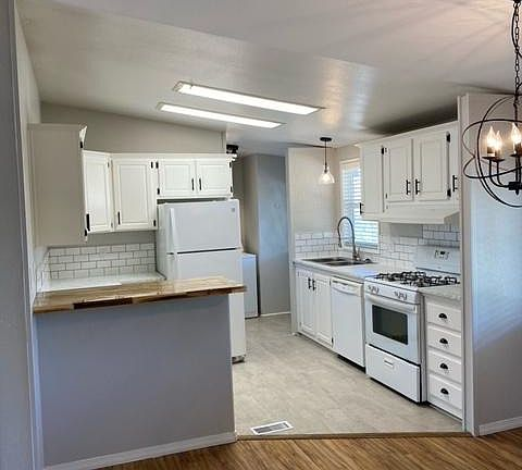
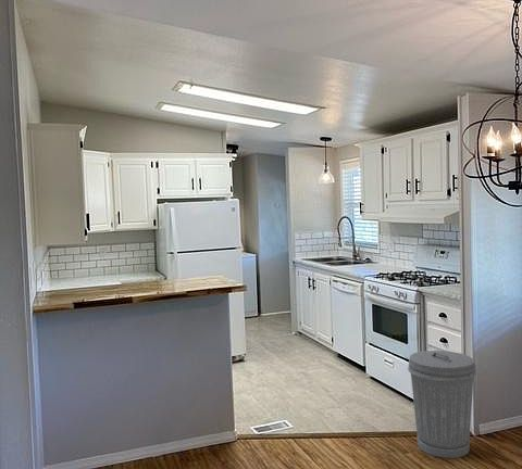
+ trash can [407,350,477,459]
